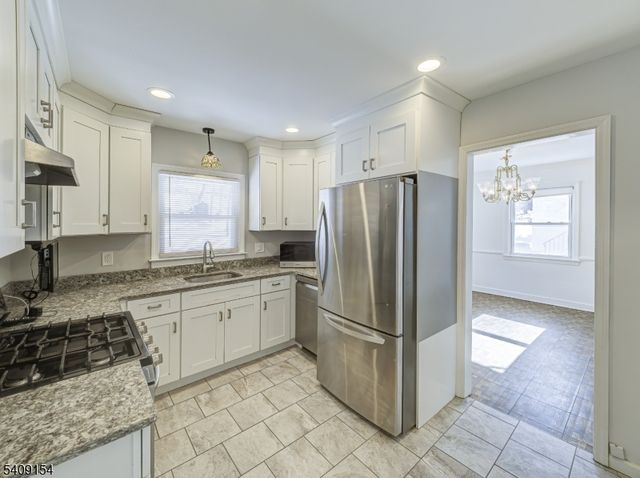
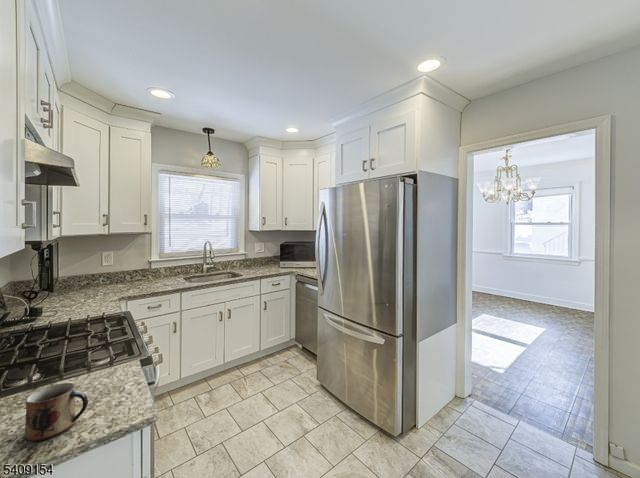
+ mug [24,382,89,442]
